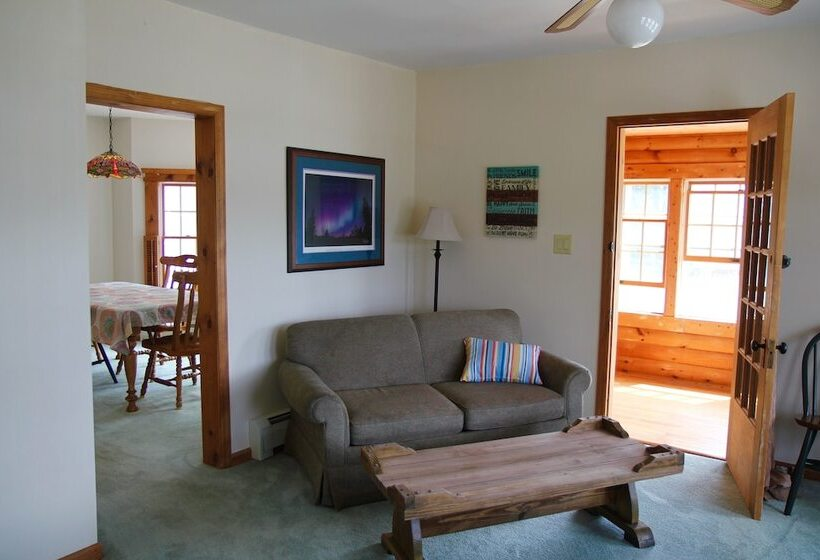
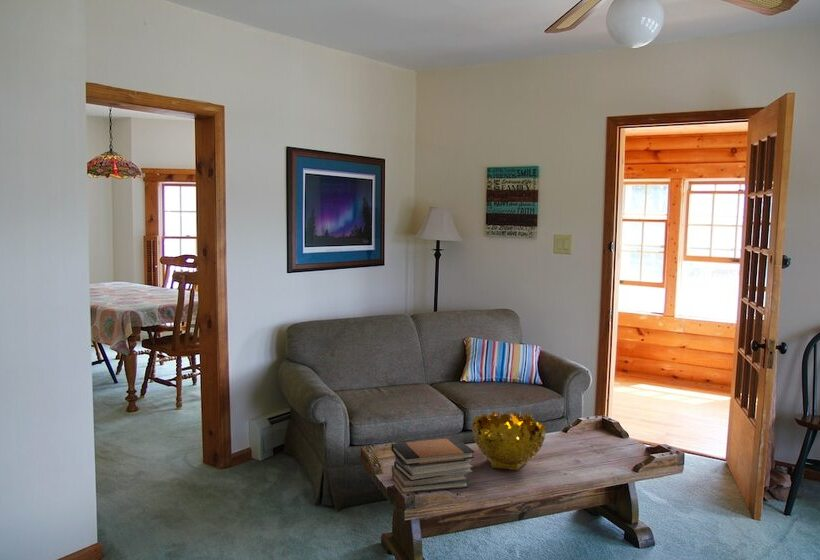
+ book stack [390,437,475,494]
+ decorative bowl [471,409,547,472]
